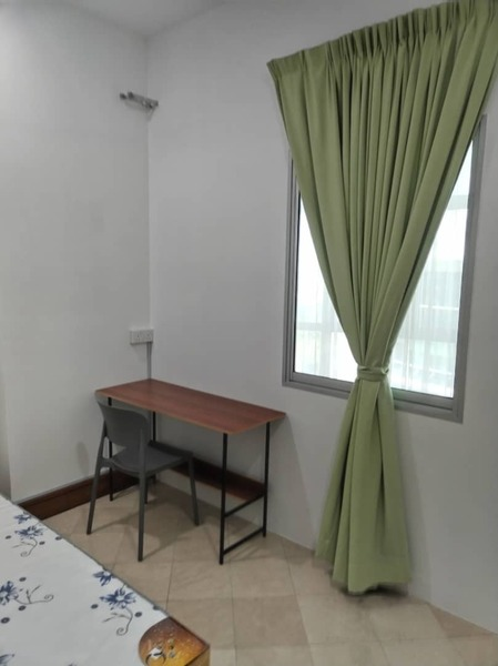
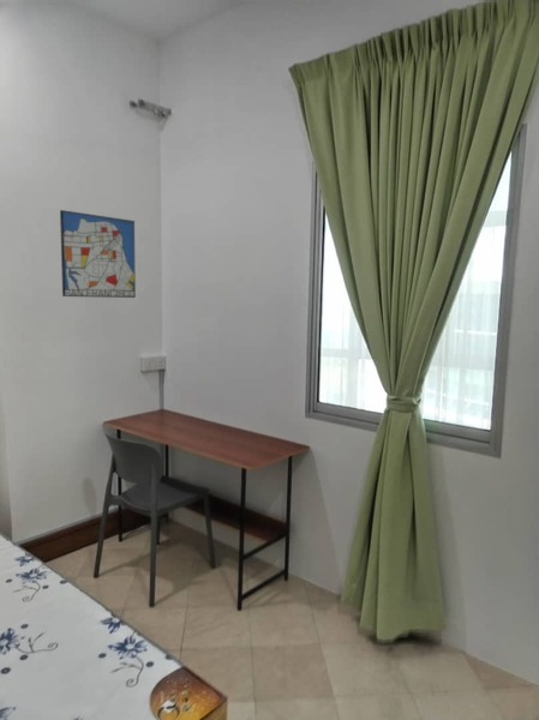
+ wall art [59,209,137,299]
